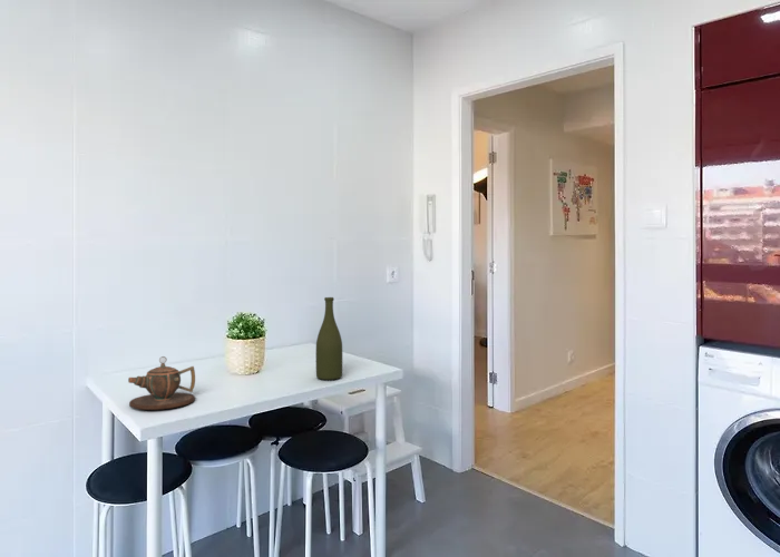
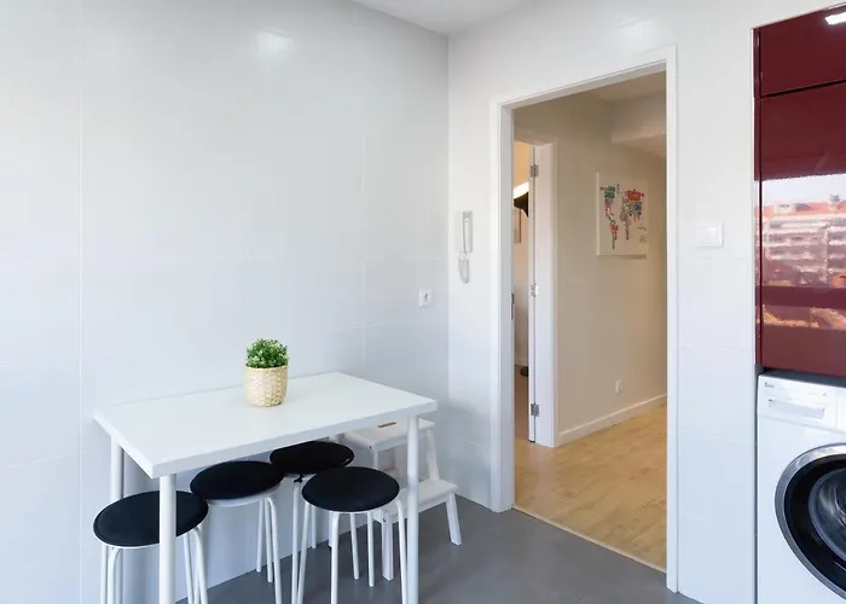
- teapot [127,355,196,411]
- bottle [315,296,343,381]
